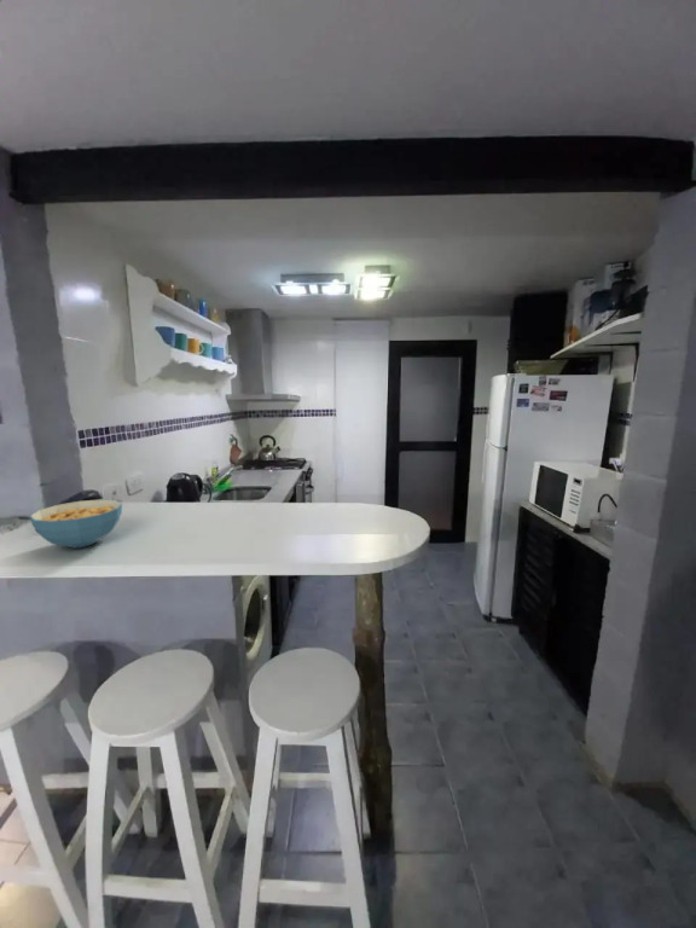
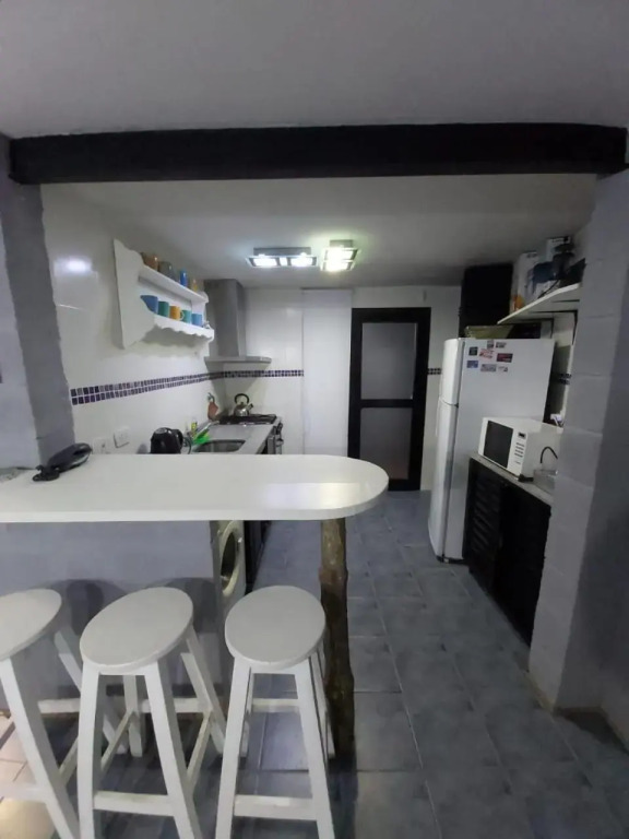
- cereal bowl [28,499,123,550]
